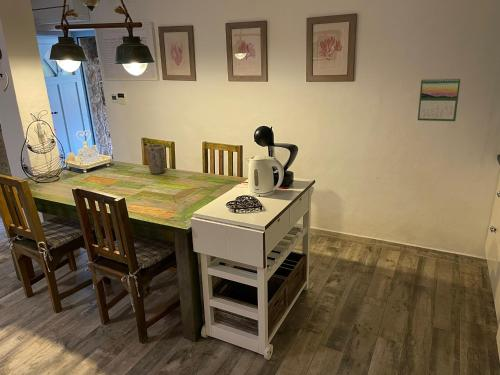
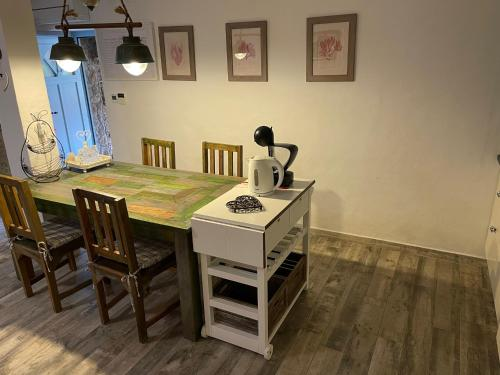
- calendar [417,77,461,122]
- plant pot [144,143,166,175]
